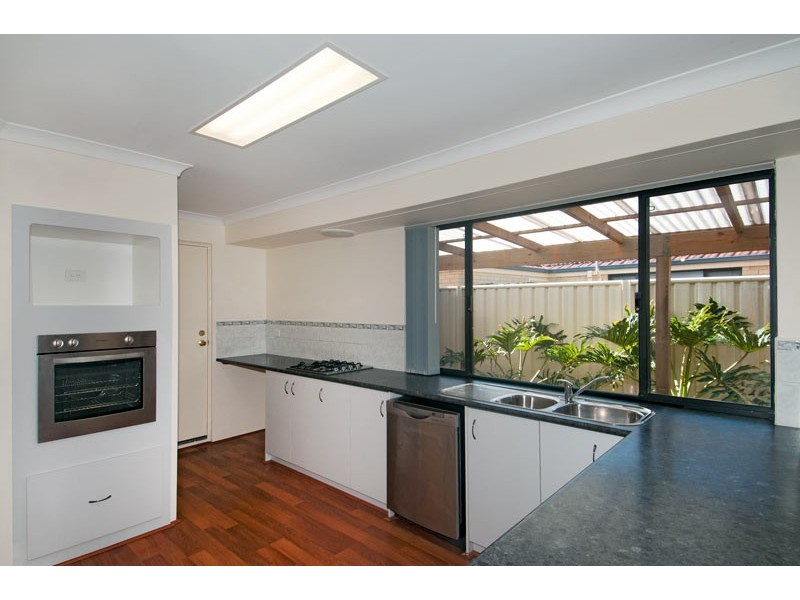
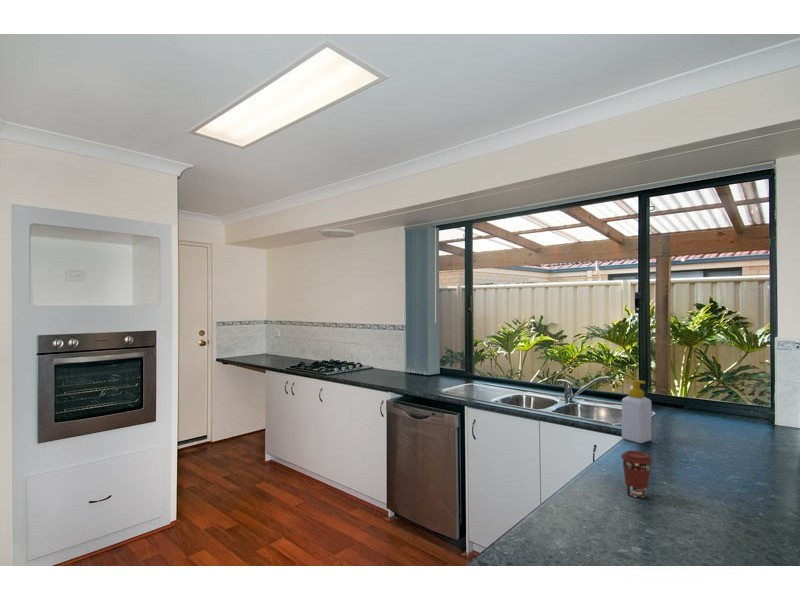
+ coffee cup [620,449,654,499]
+ soap bottle [621,379,652,444]
